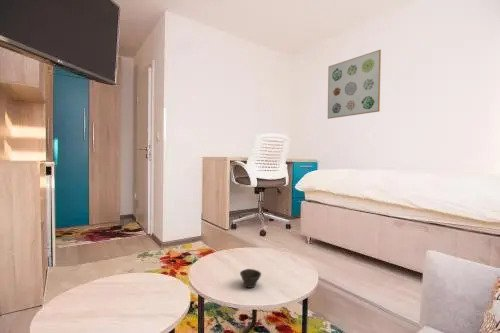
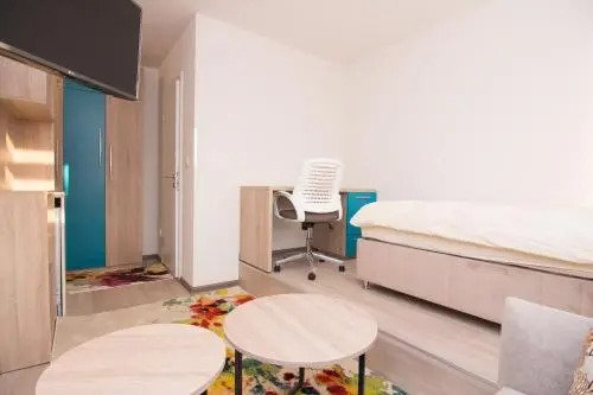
- wall art [327,49,382,120]
- cup [239,268,262,289]
